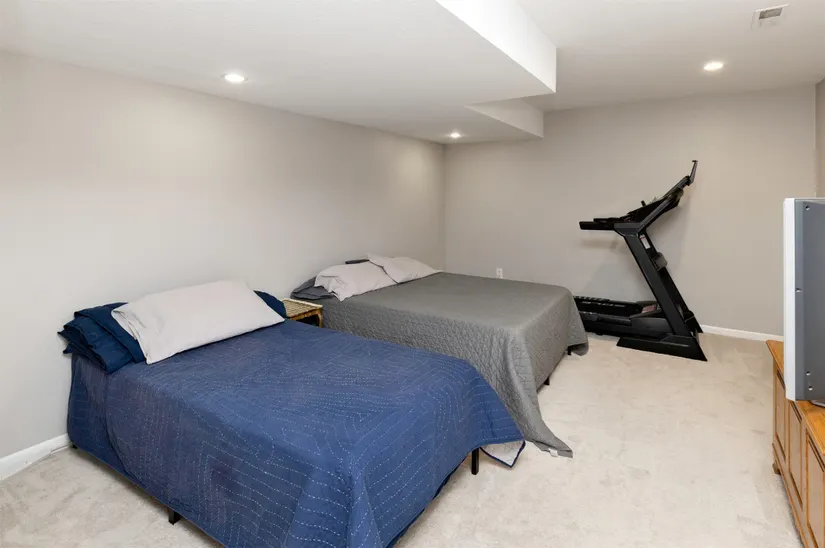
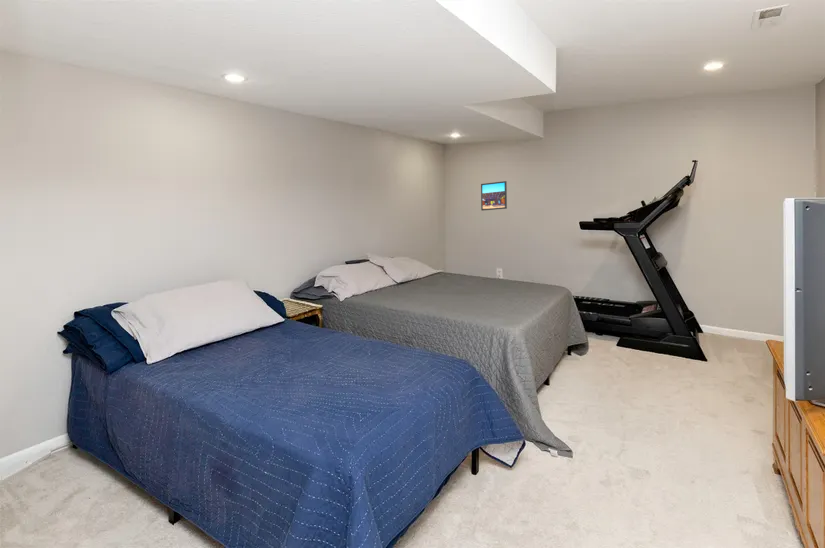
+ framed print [480,180,508,212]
